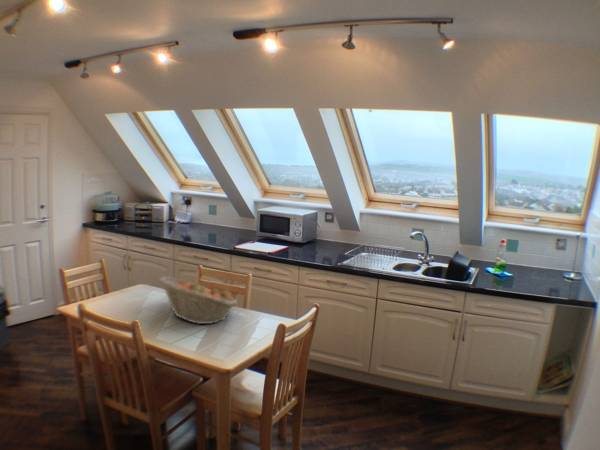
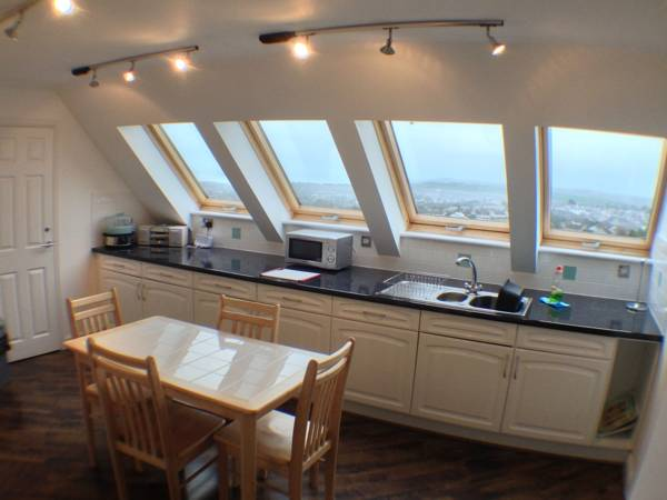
- fruit basket [158,276,238,325]
